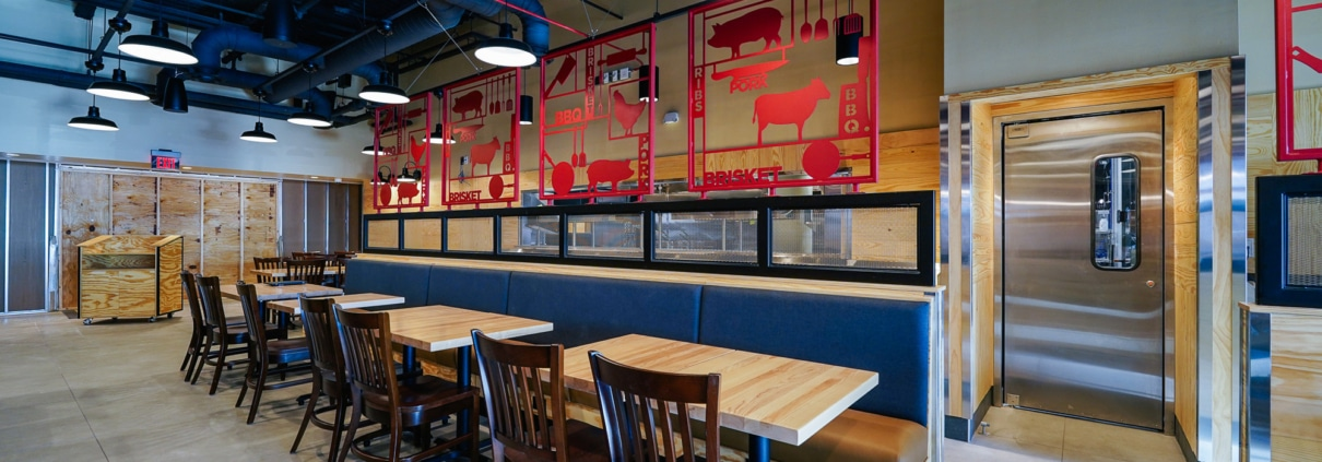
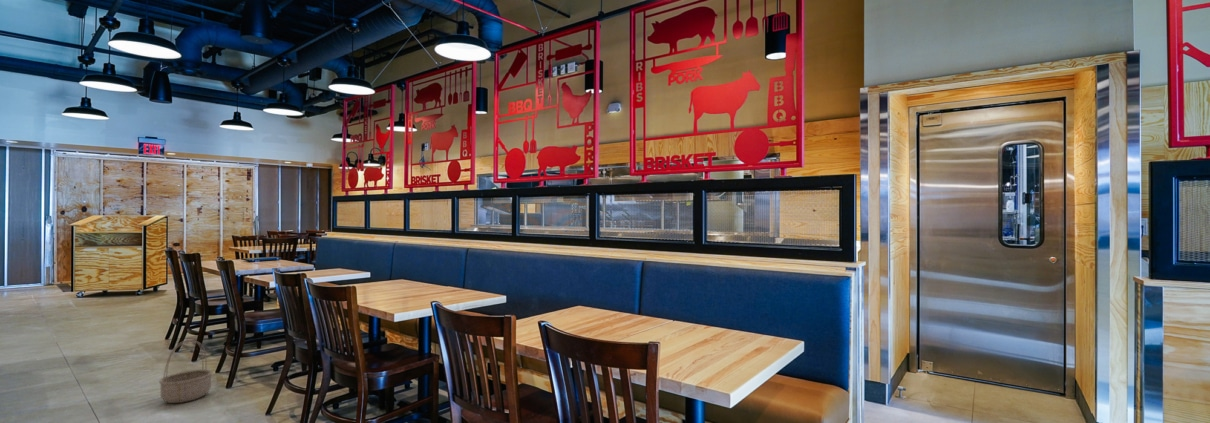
+ basket [158,339,214,404]
